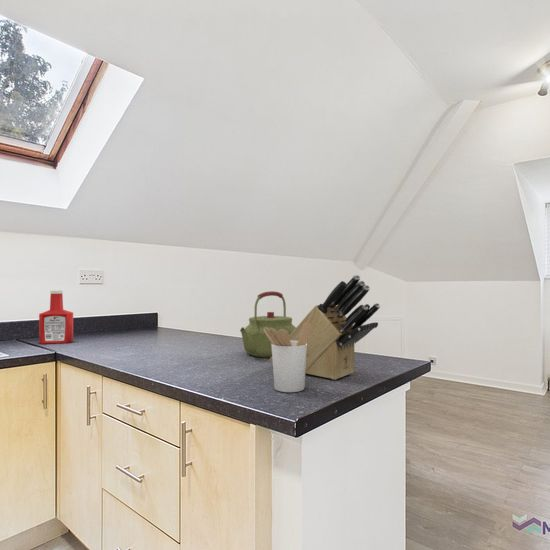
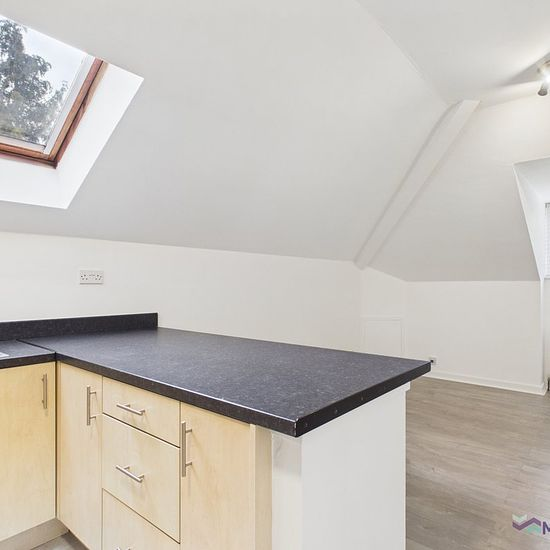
- soap bottle [38,289,74,345]
- utensil holder [264,323,311,393]
- knife block [269,274,381,381]
- kettle [239,290,296,359]
